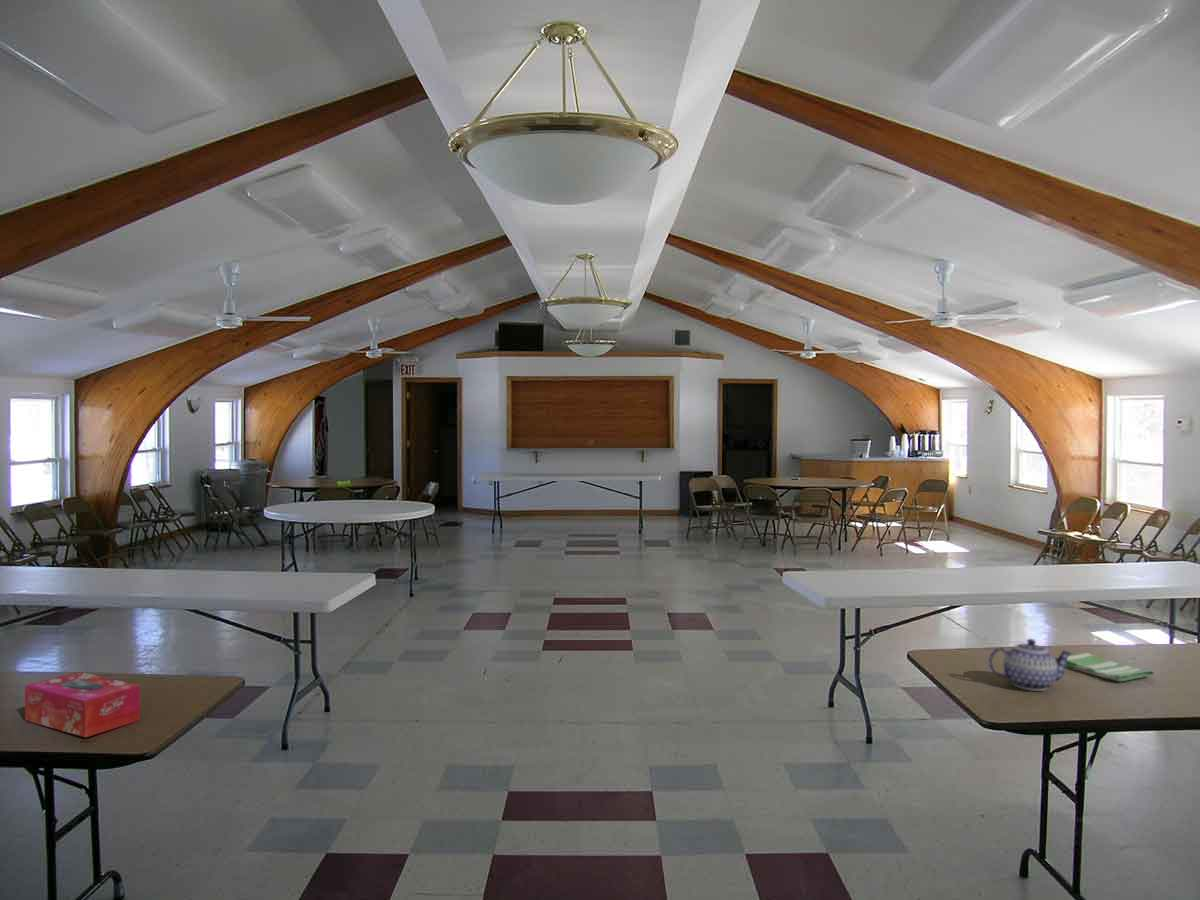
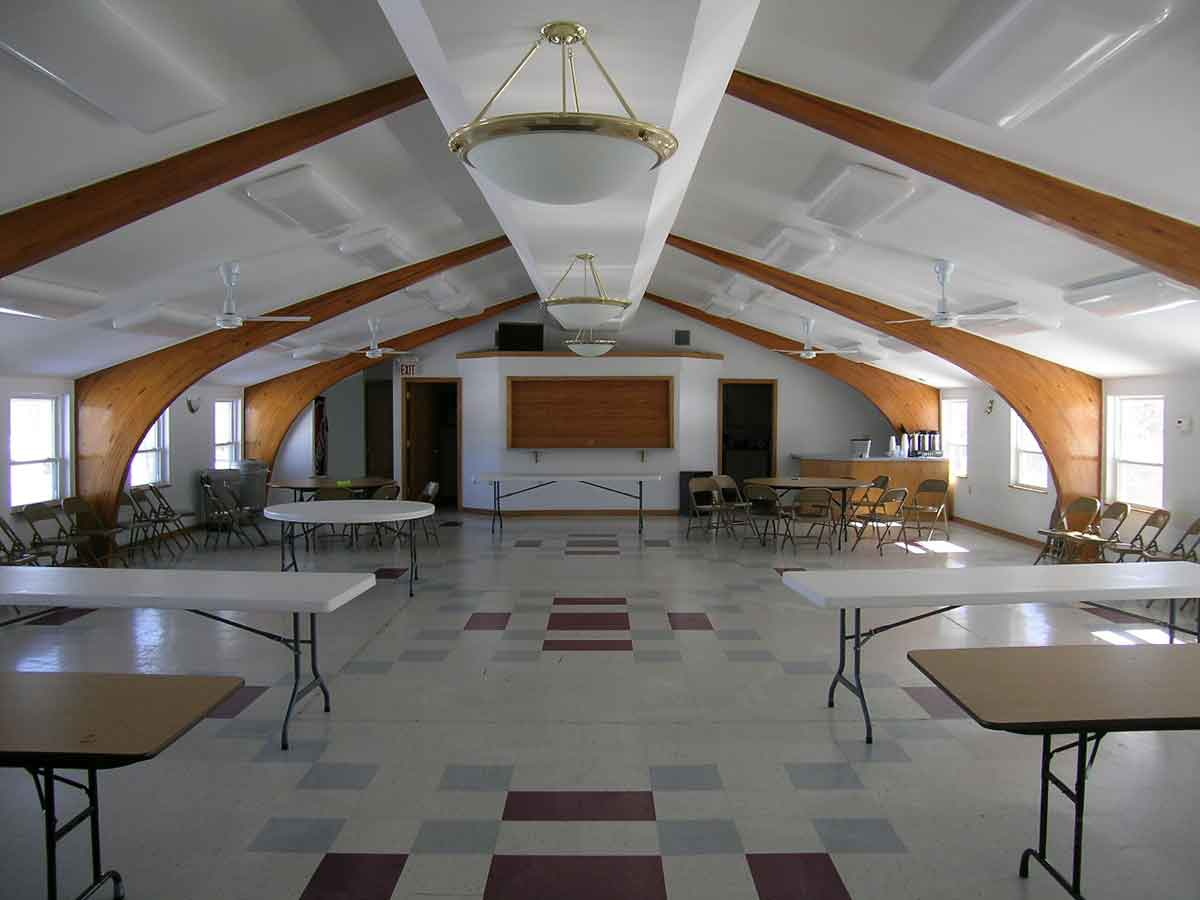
- teapot [988,638,1074,692]
- dish towel [1054,651,1155,682]
- tissue box [24,671,141,739]
